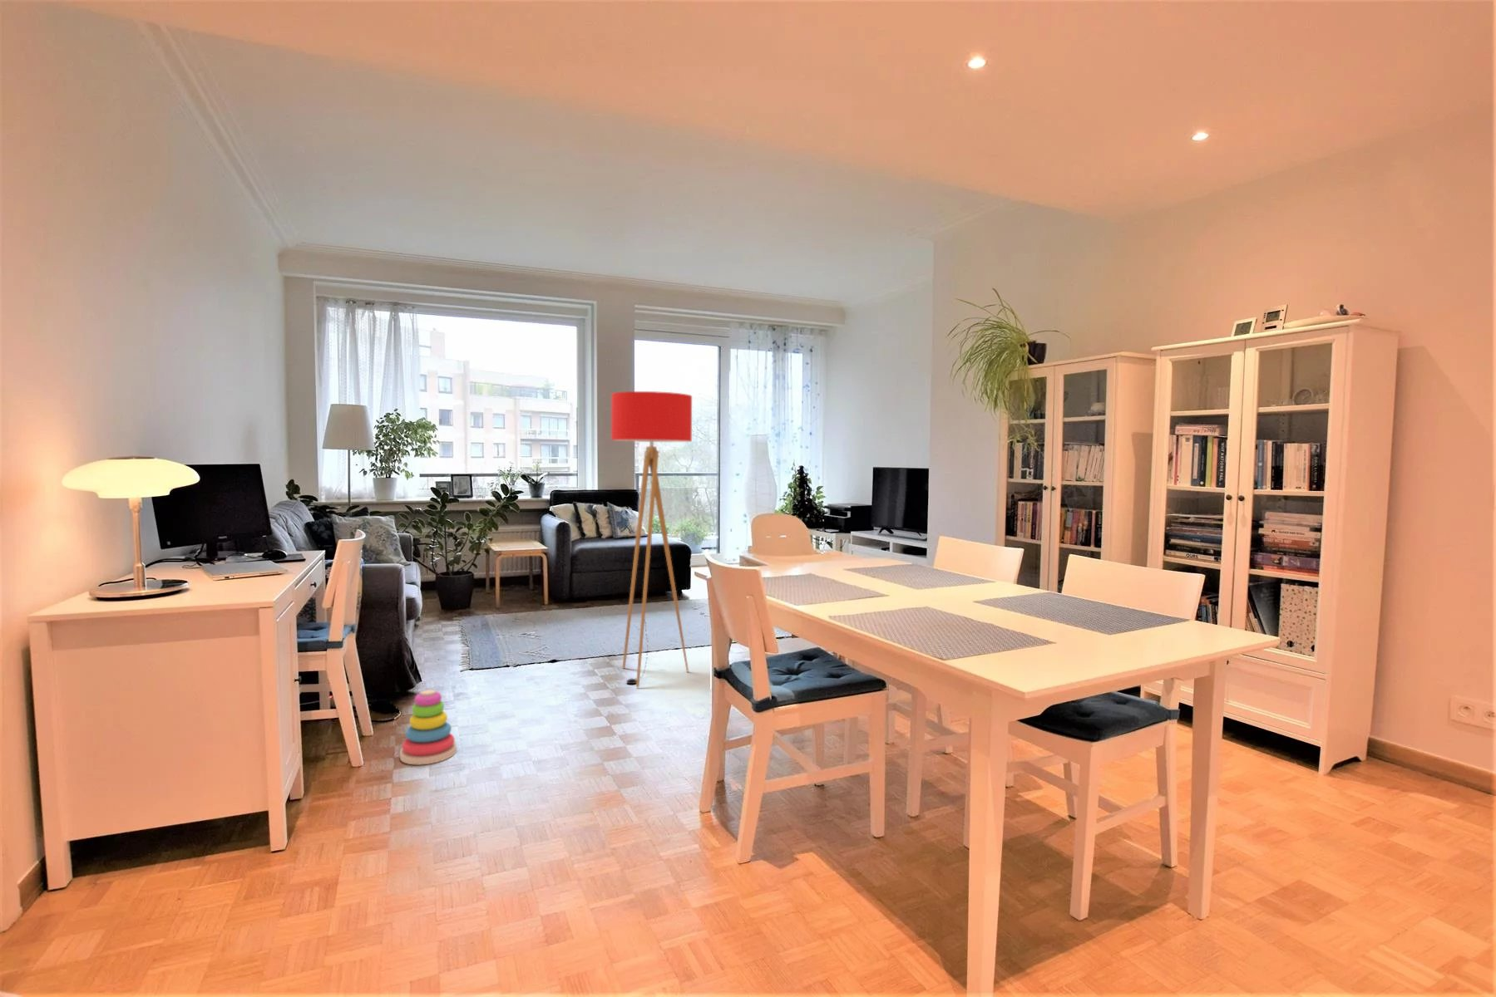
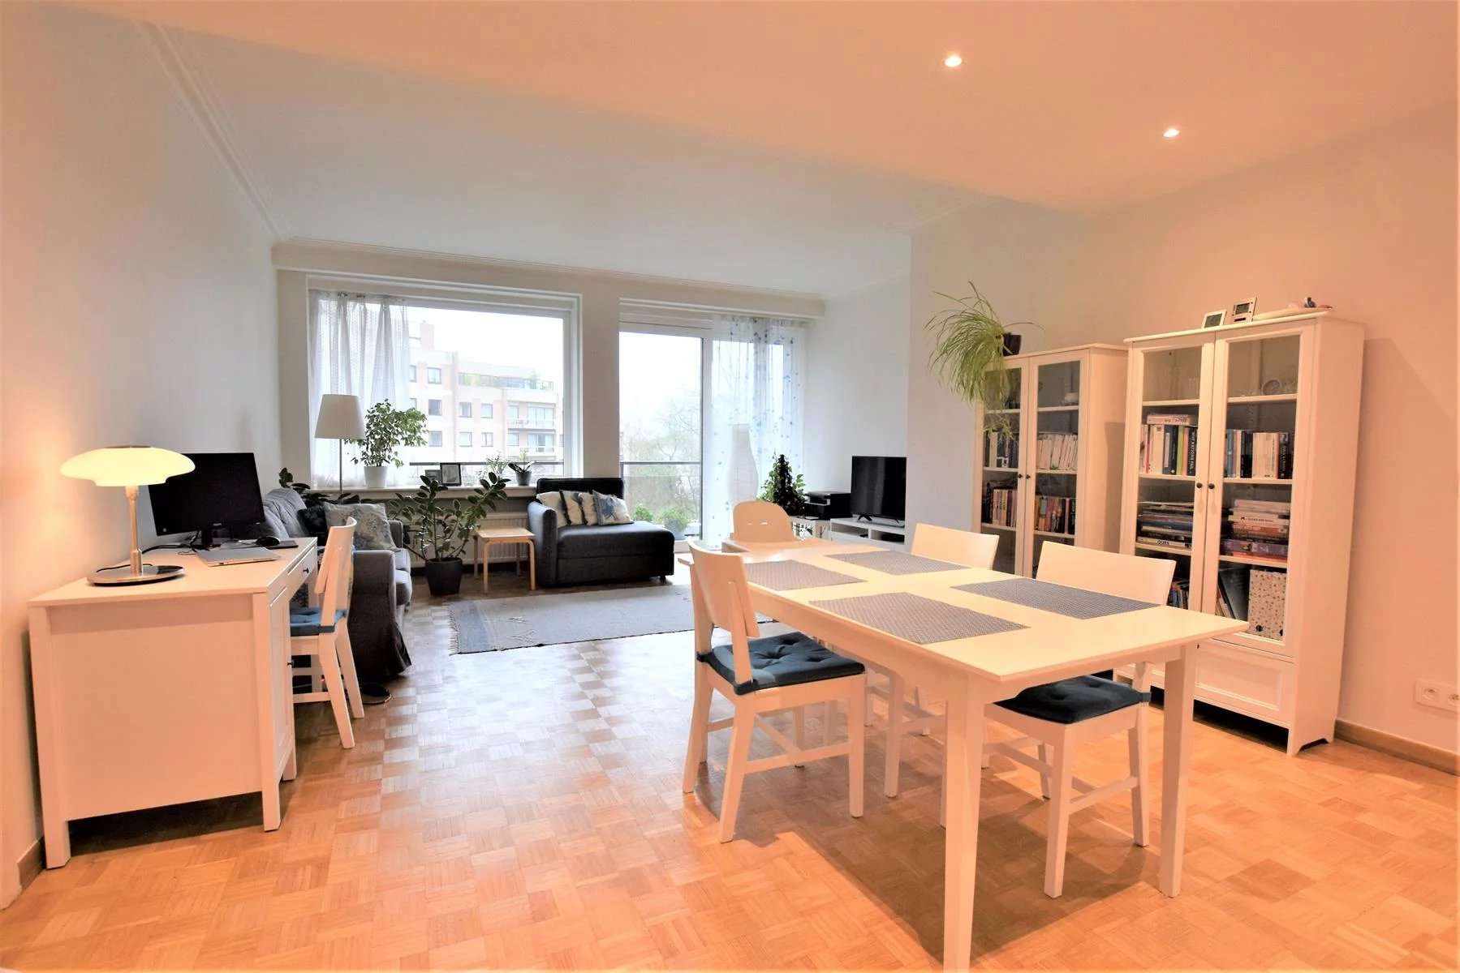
- stacking toy [400,689,457,766]
- floor lamp [610,391,692,689]
